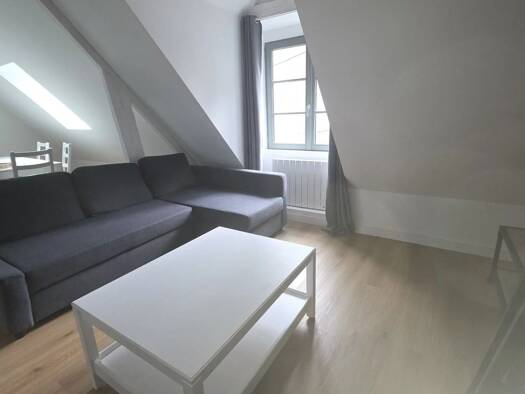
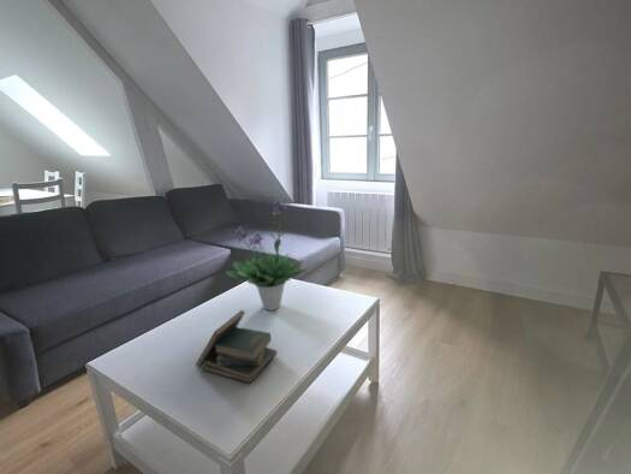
+ book [194,309,278,385]
+ potted plant [224,197,310,312]
